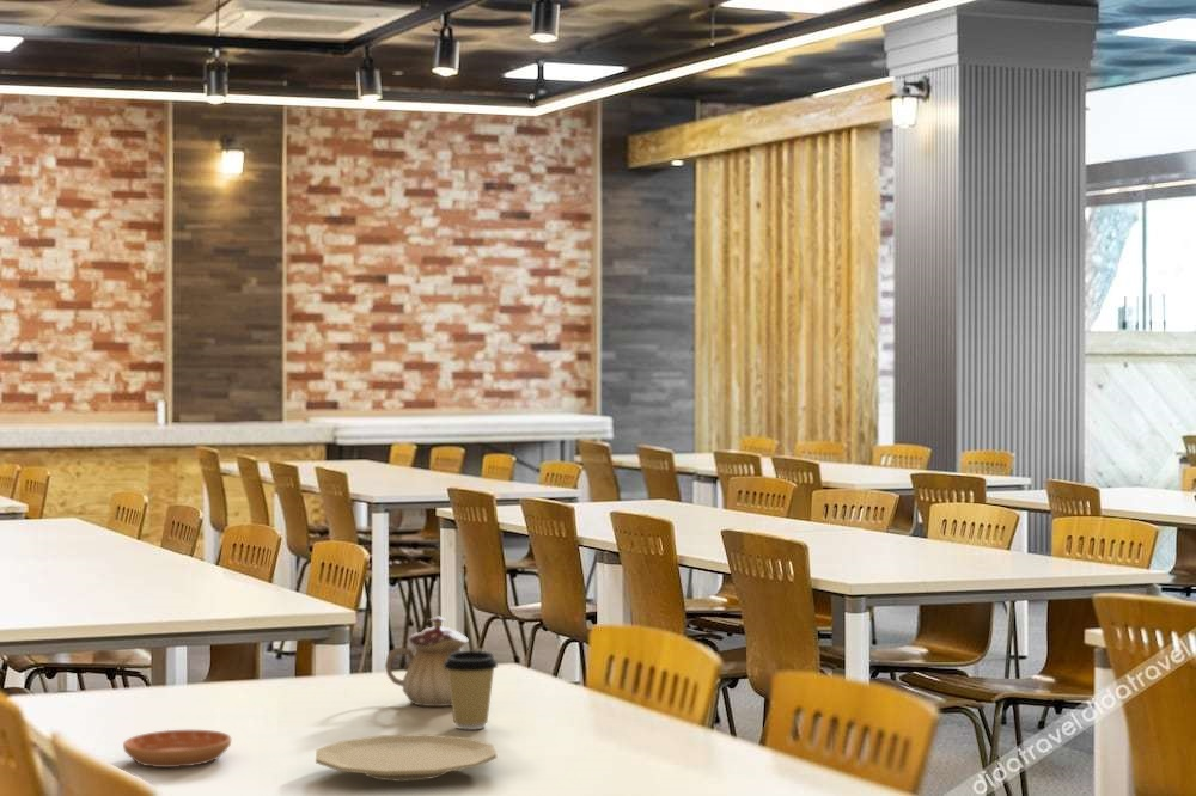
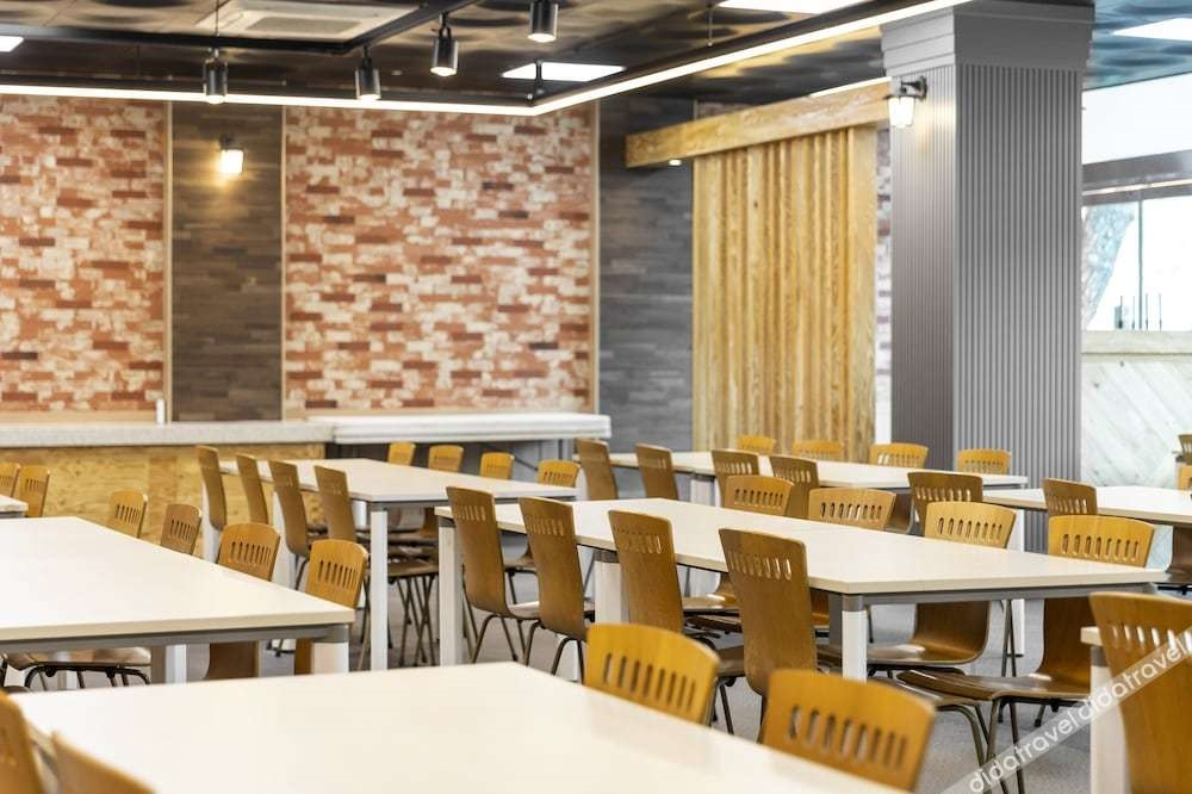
- saucer [122,729,232,769]
- teapot [384,614,483,708]
- plate [315,733,498,783]
- coffee cup [444,650,499,730]
